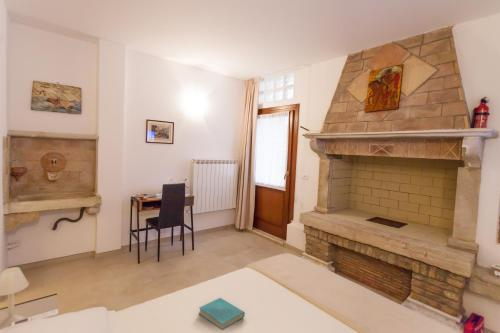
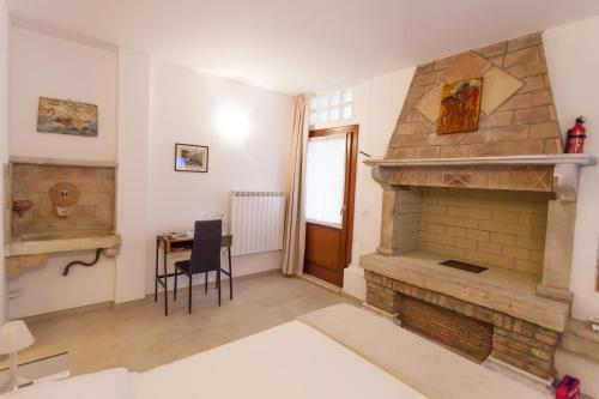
- book [198,297,246,331]
